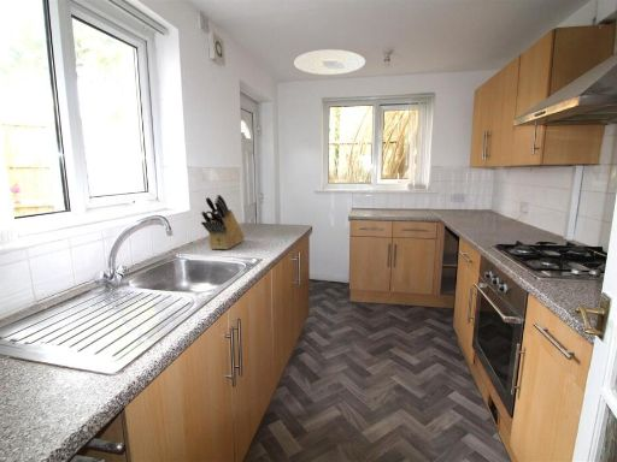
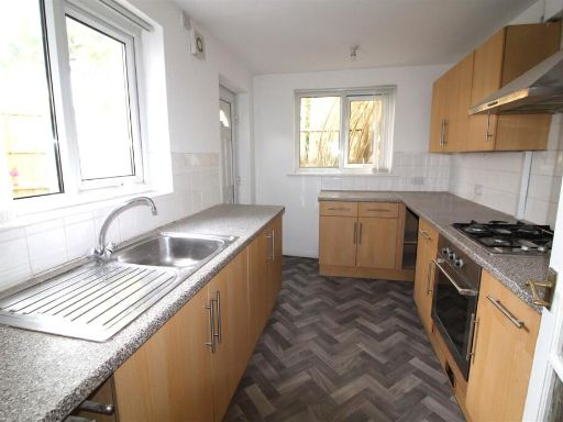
- ceiling light [293,48,366,76]
- knife block [200,194,246,250]
